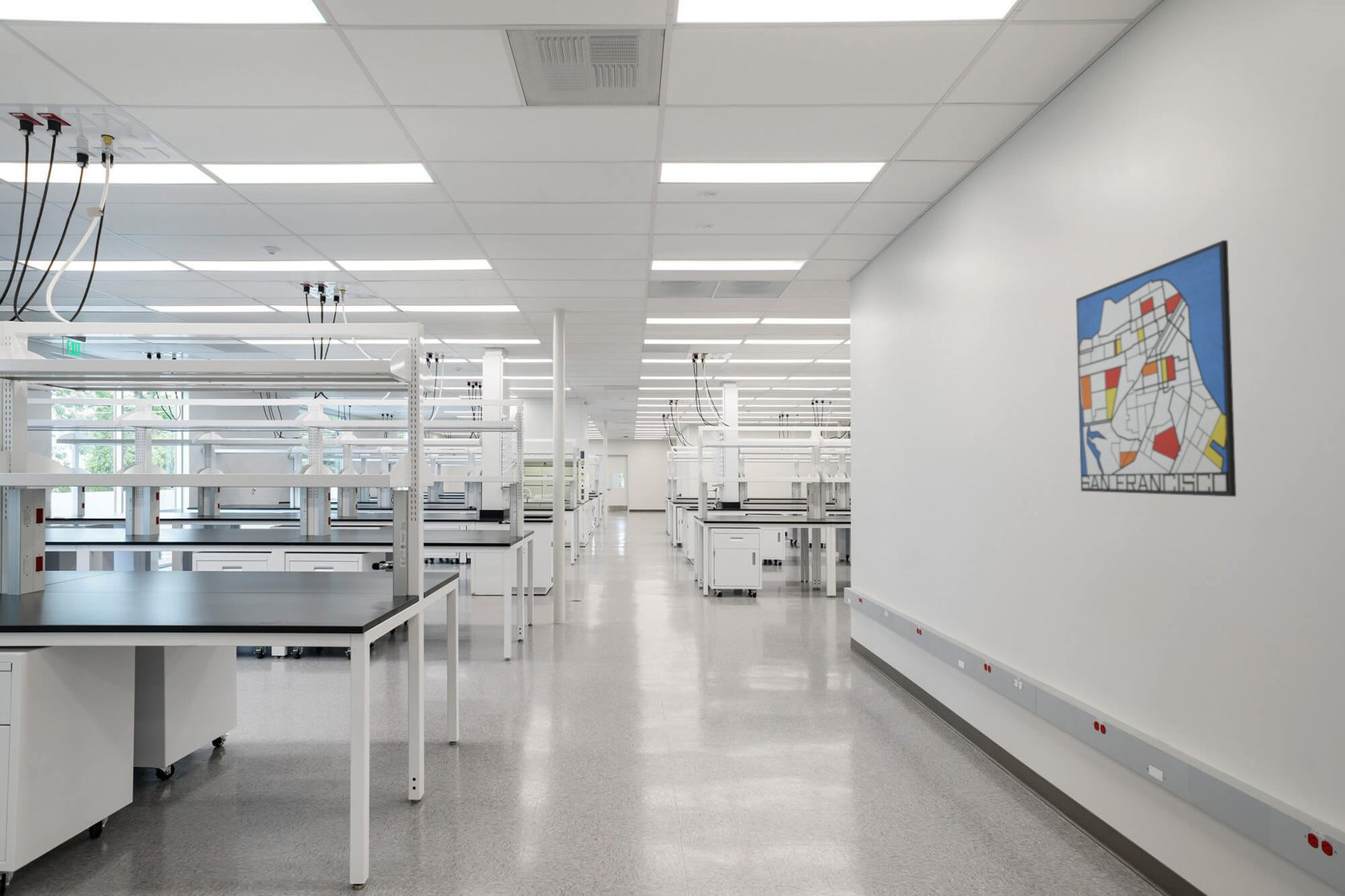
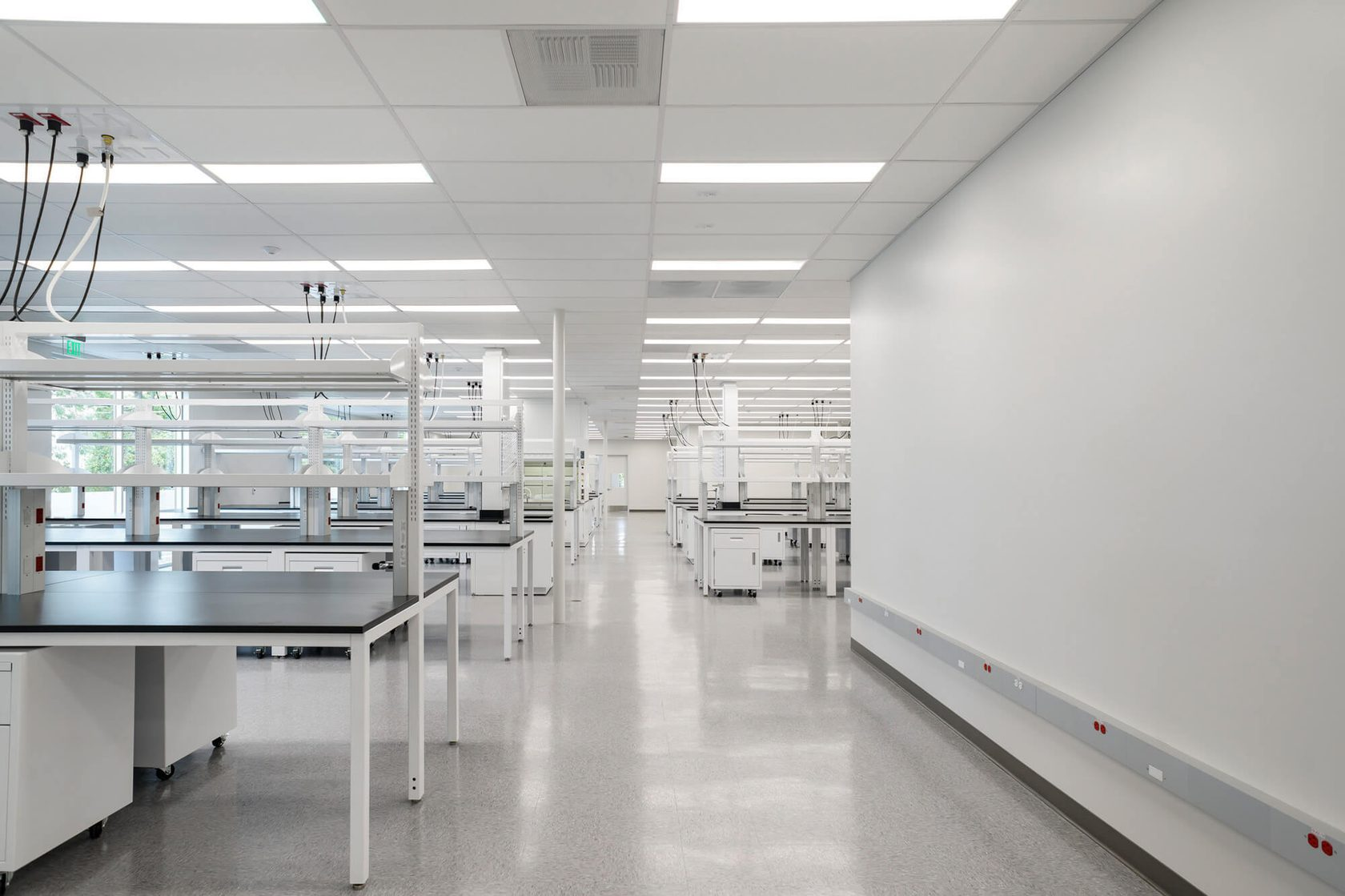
- wall art [1075,239,1237,497]
